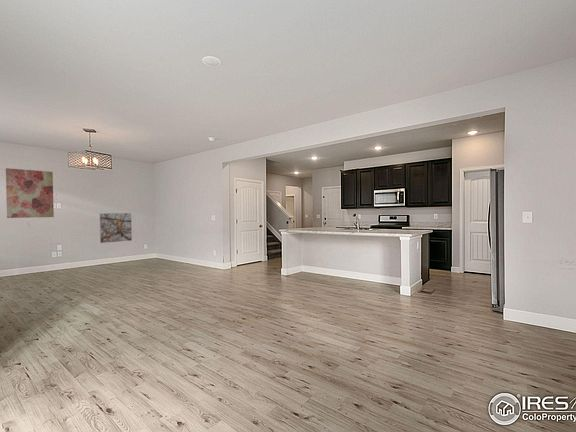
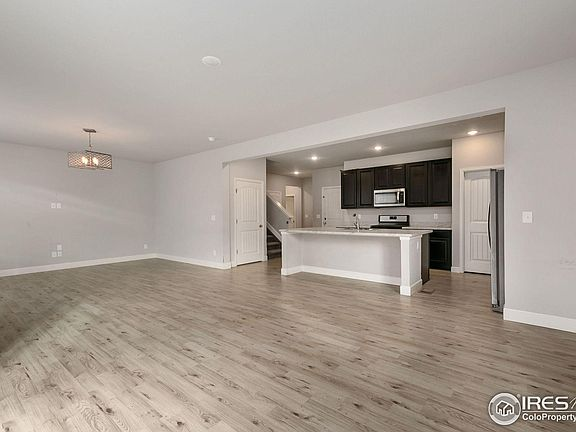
- wall art [5,167,55,219]
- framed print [98,212,133,244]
